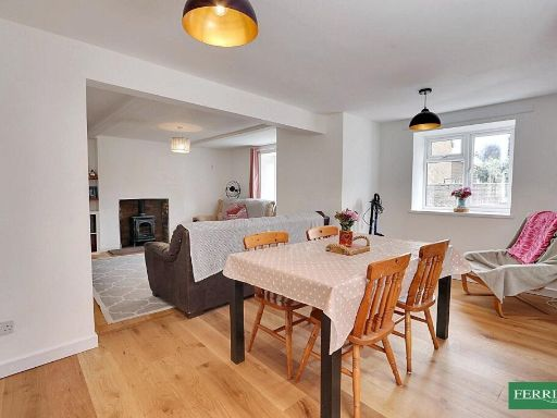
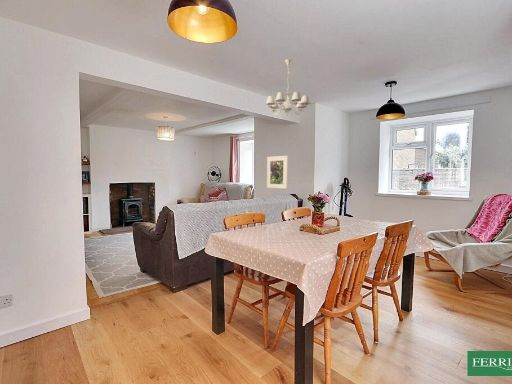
+ chandelier [265,58,311,116]
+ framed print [266,155,288,190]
